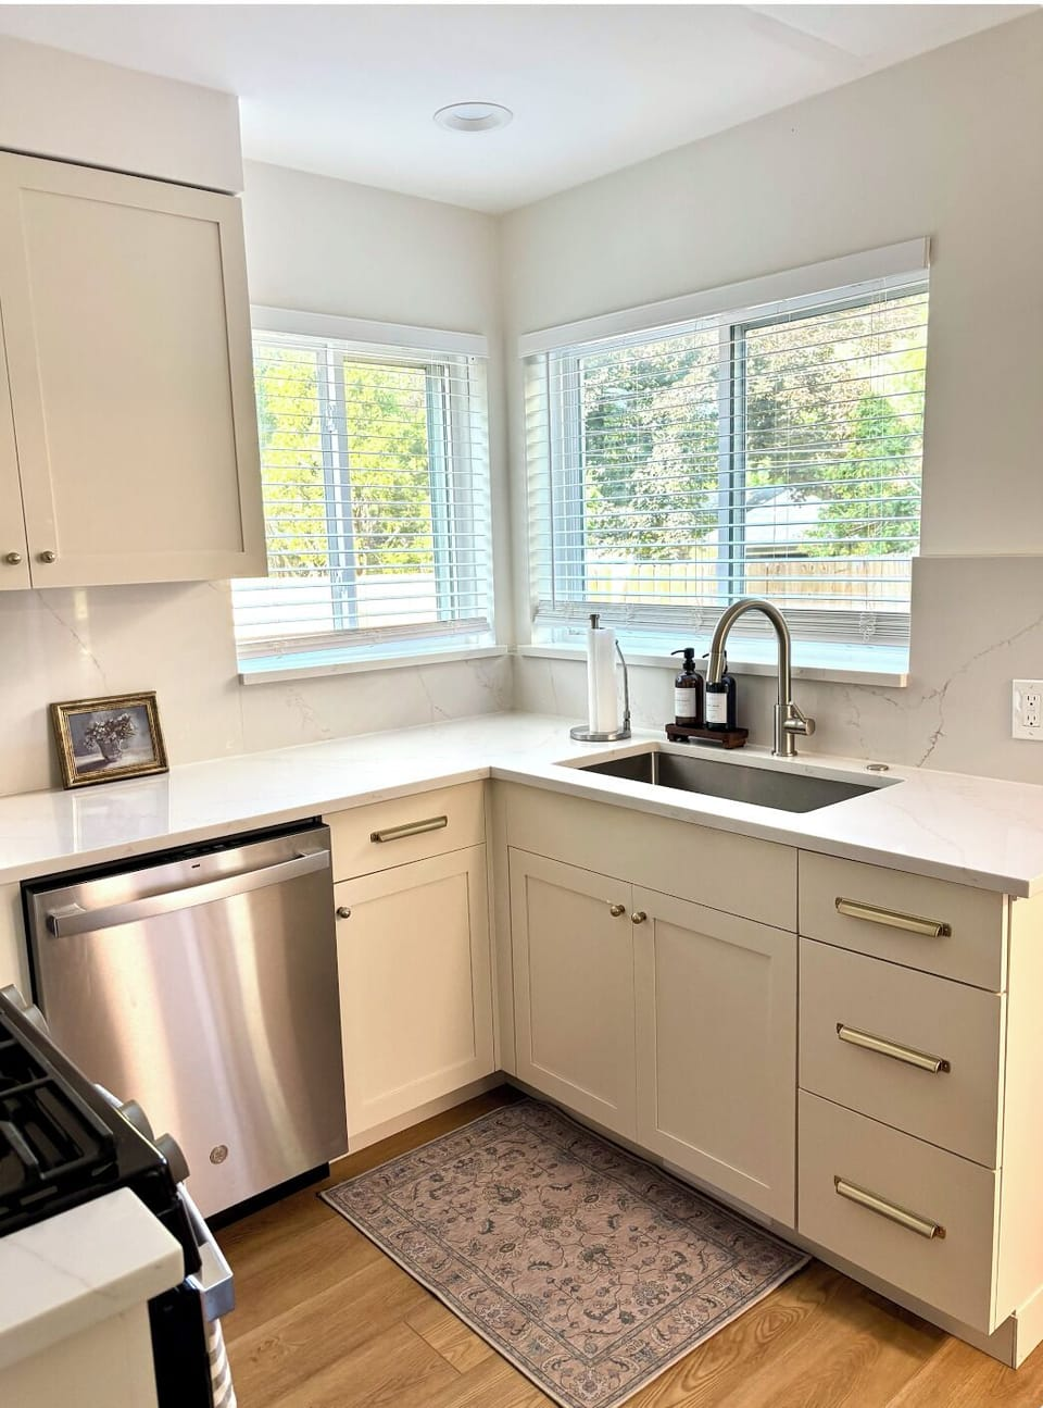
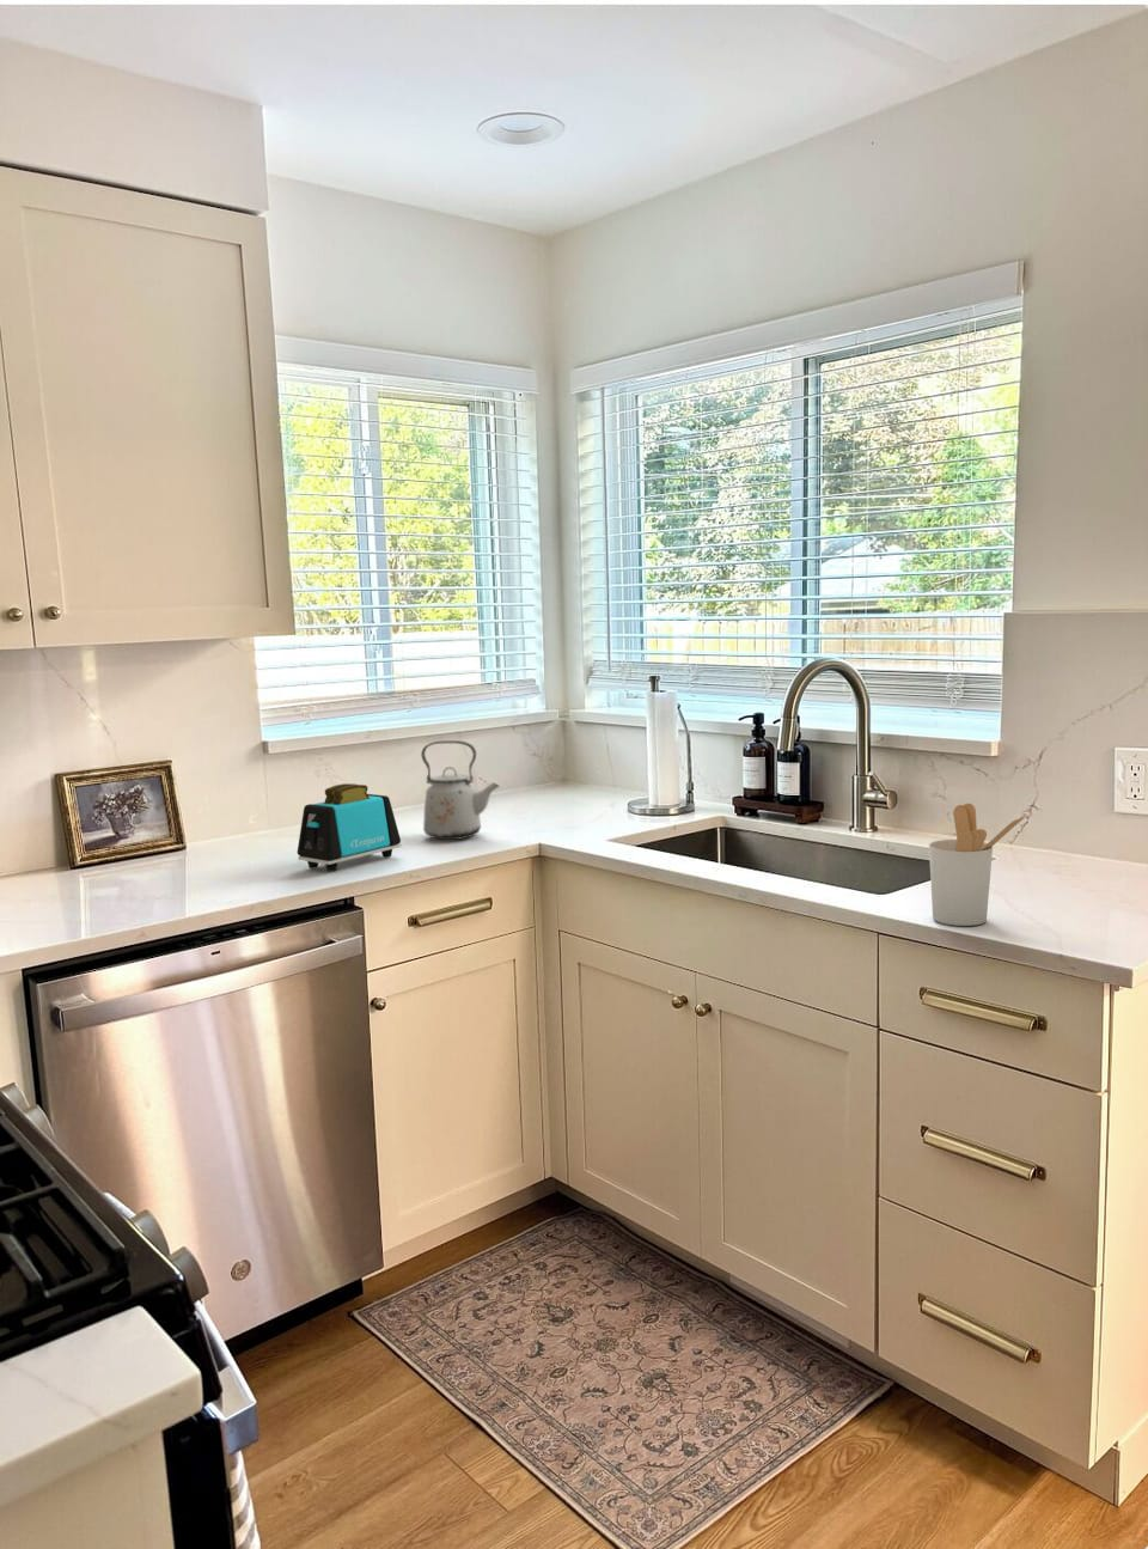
+ toaster [297,782,402,873]
+ utensil holder [929,802,1027,927]
+ kettle [420,740,502,841]
